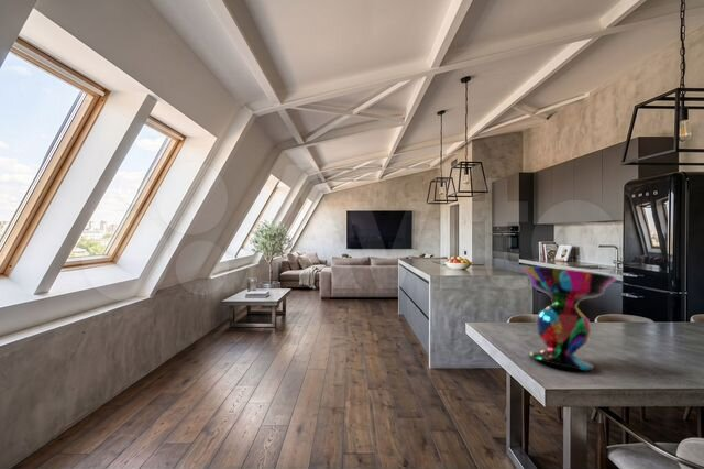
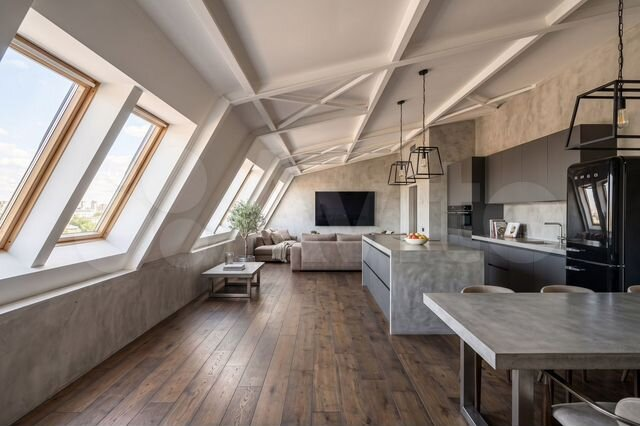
- decorative bowl [521,266,618,371]
